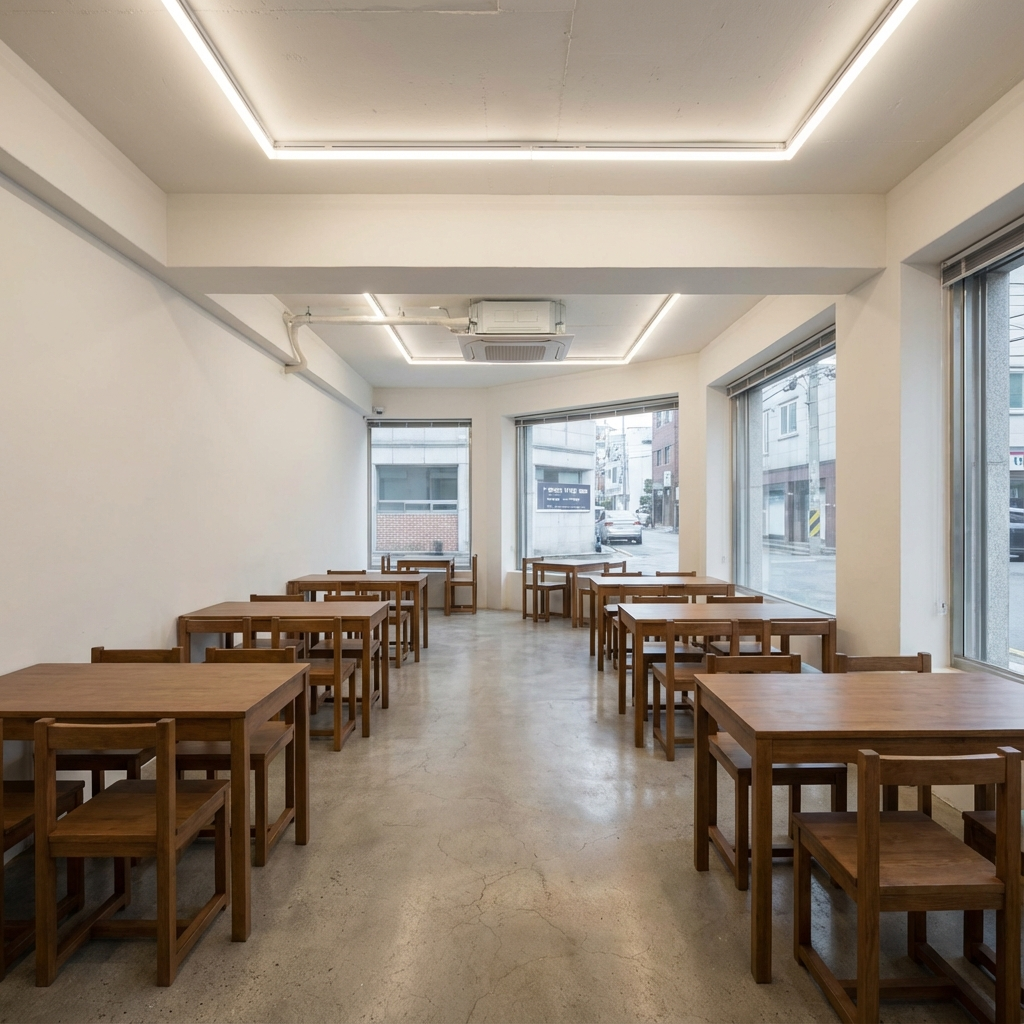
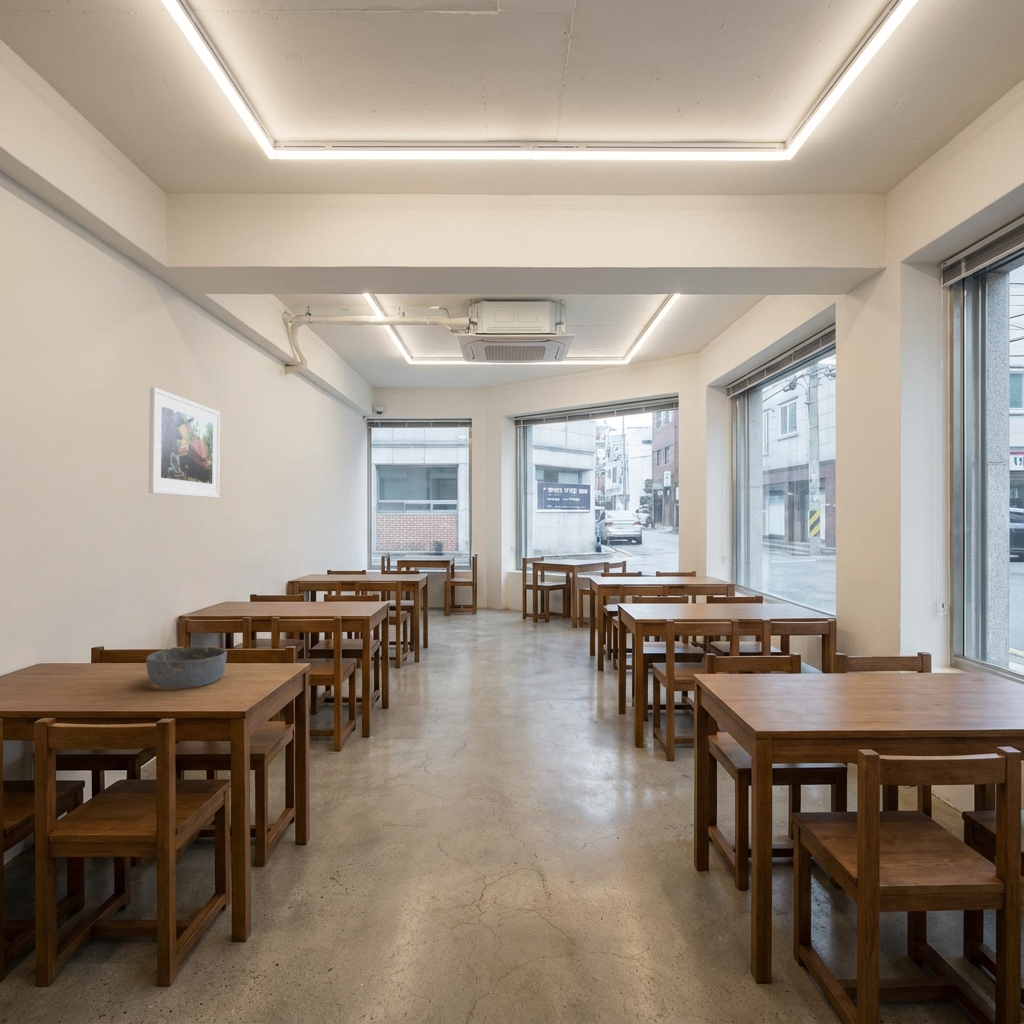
+ bowl [145,645,228,689]
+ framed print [148,386,221,499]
